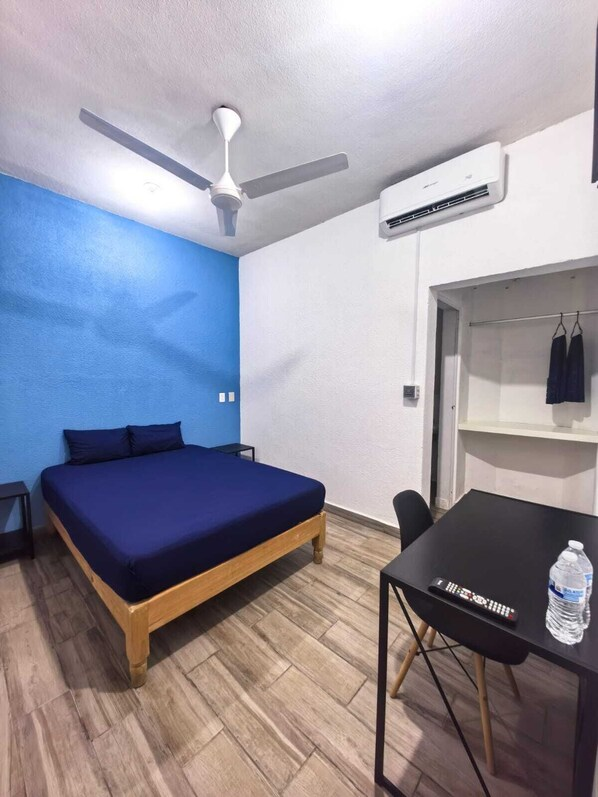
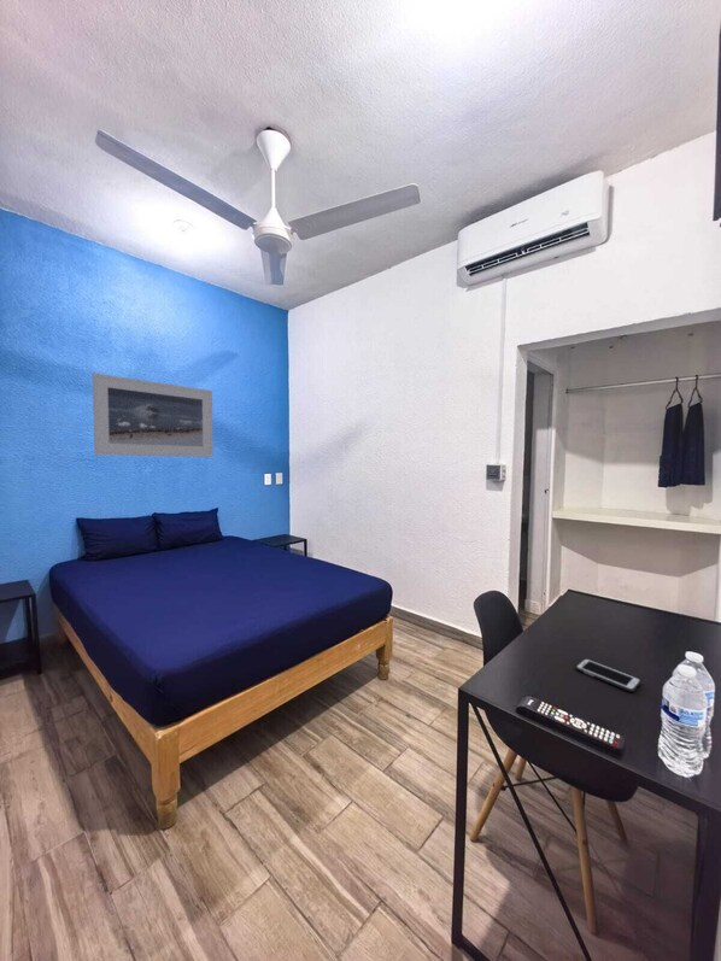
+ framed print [92,371,213,458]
+ cell phone [575,657,641,693]
